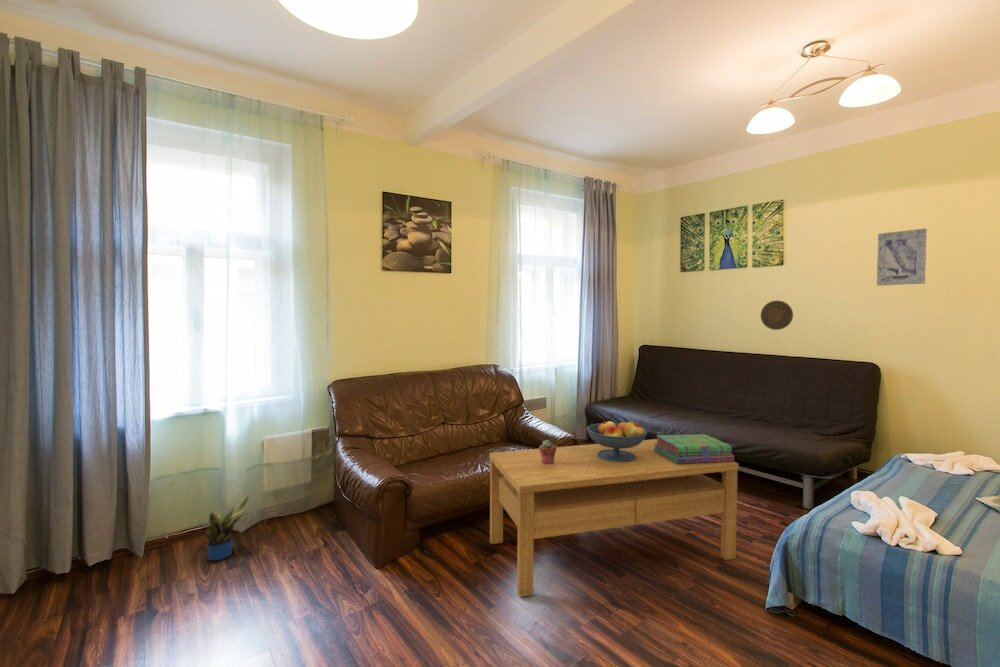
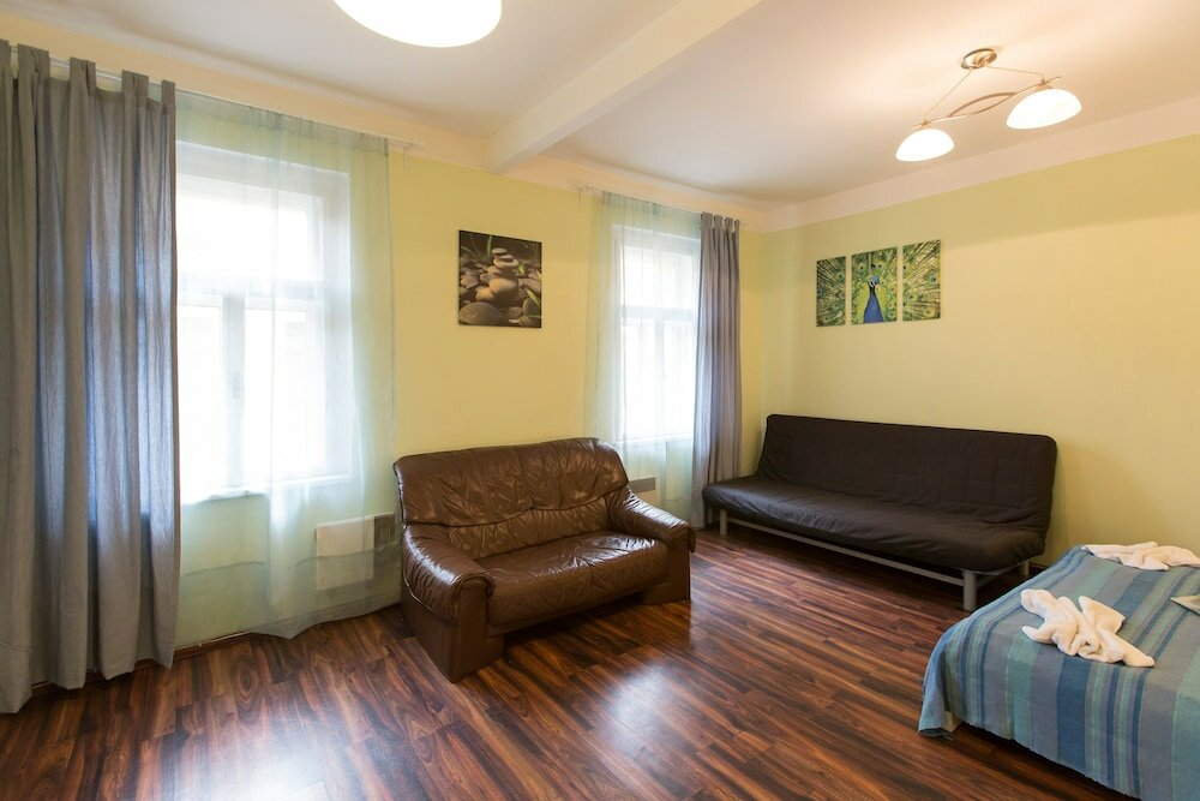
- decorative plate [760,300,794,331]
- fruit bowl [586,419,648,462]
- potted plant [204,495,249,562]
- potted succulent [538,439,557,464]
- wall art [876,227,928,287]
- coffee table [488,438,739,597]
- stack of books [654,433,735,464]
